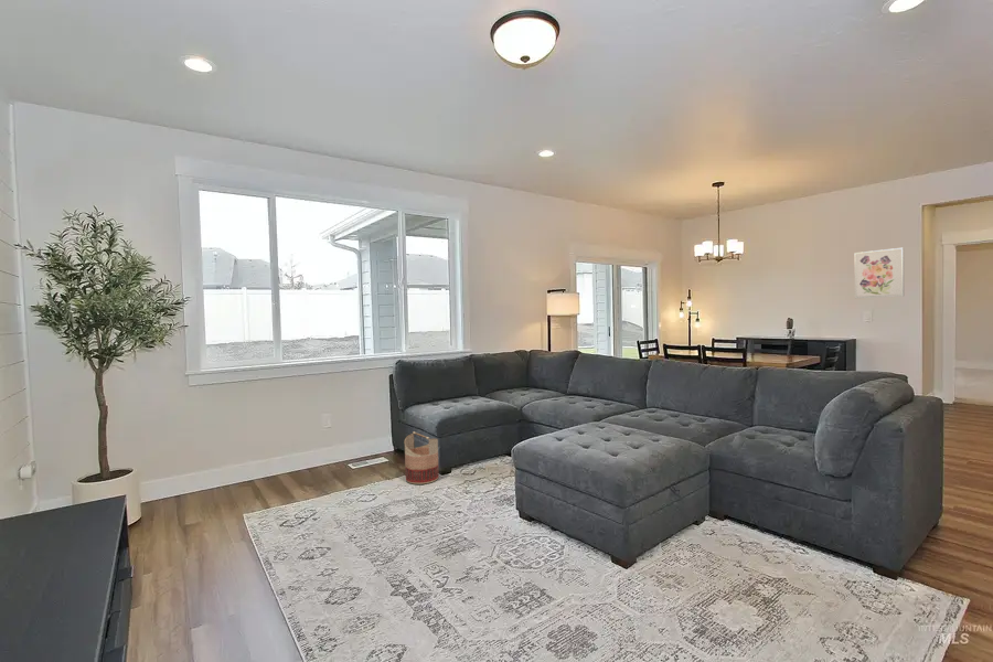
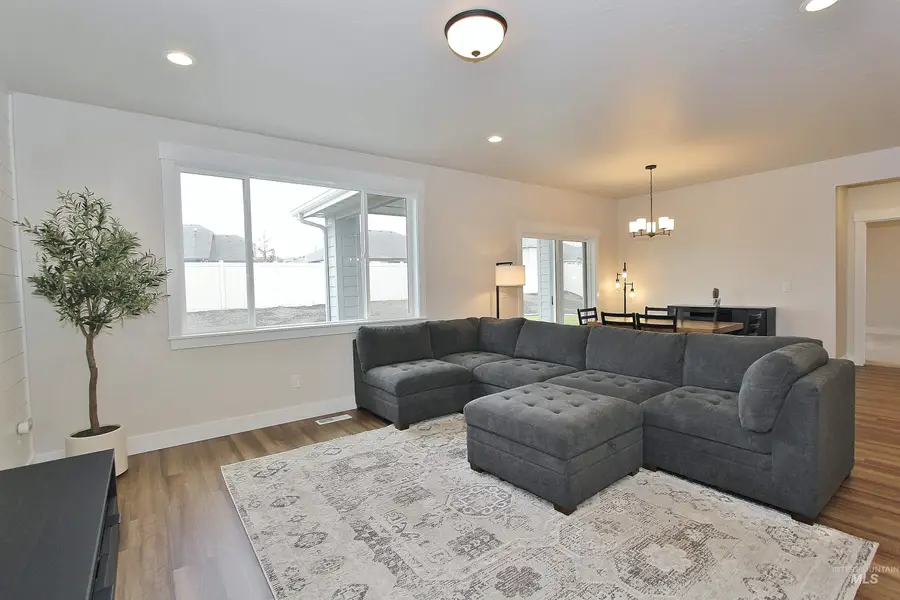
- wall art [854,247,905,299]
- basket [404,430,440,485]
